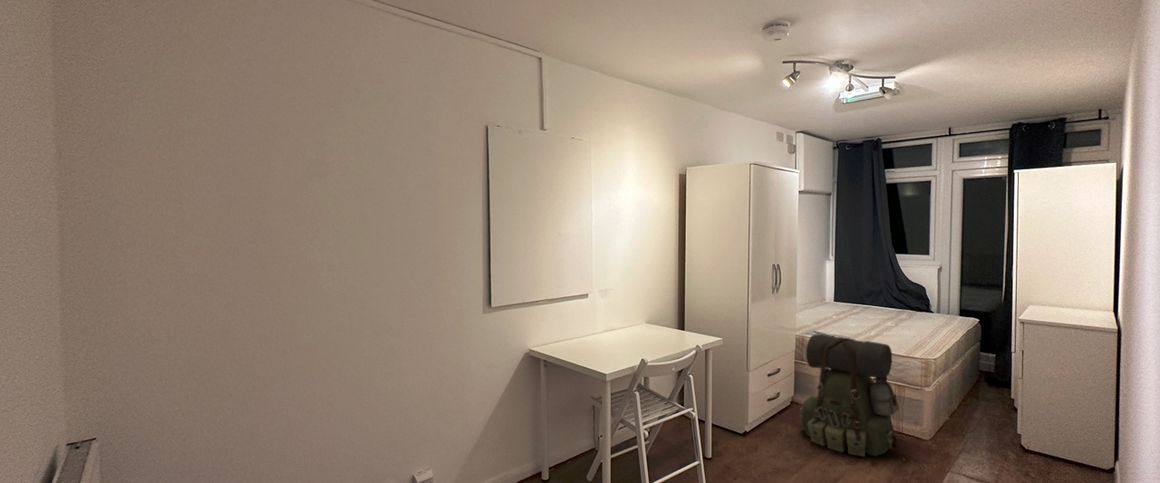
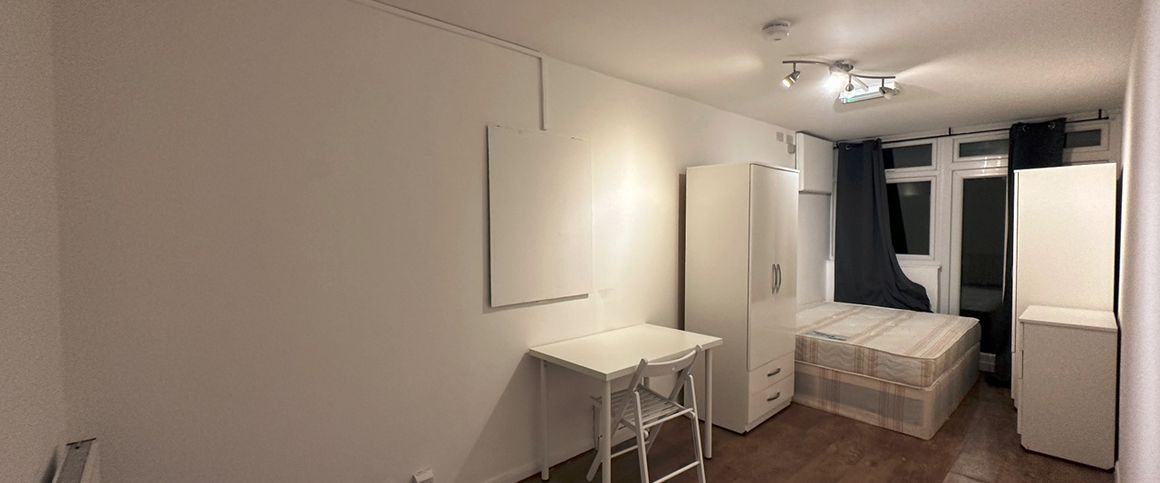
- backpack [799,333,900,458]
